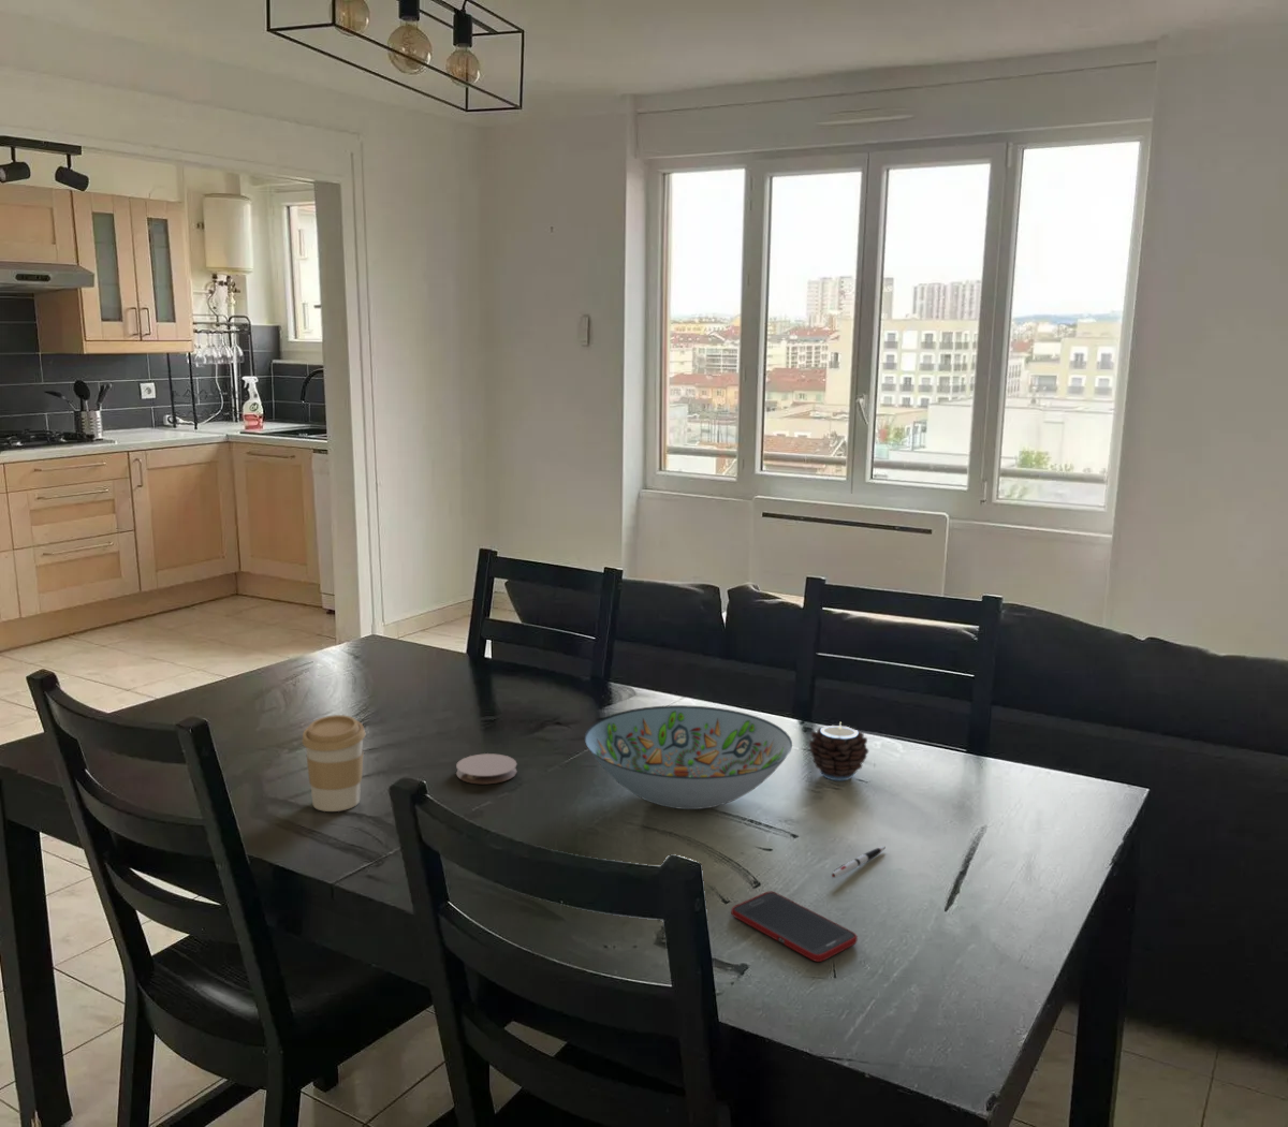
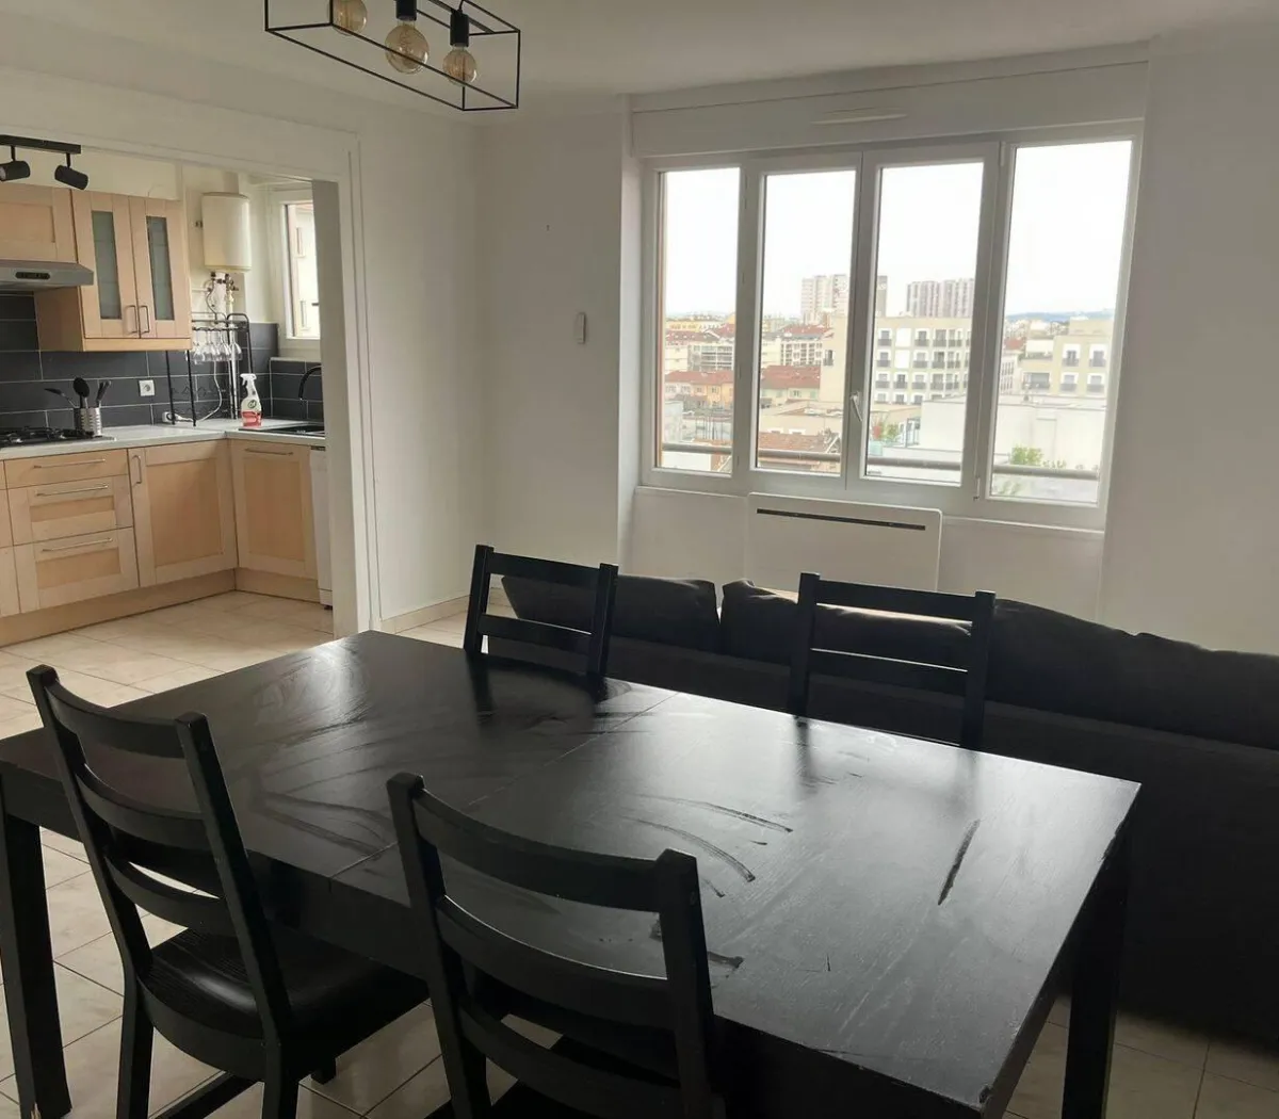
- coffee cup [301,714,366,813]
- candle [808,723,870,781]
- coaster [456,752,518,784]
- pen [831,846,886,879]
- cell phone [729,889,859,963]
- decorative bowl [584,704,793,810]
